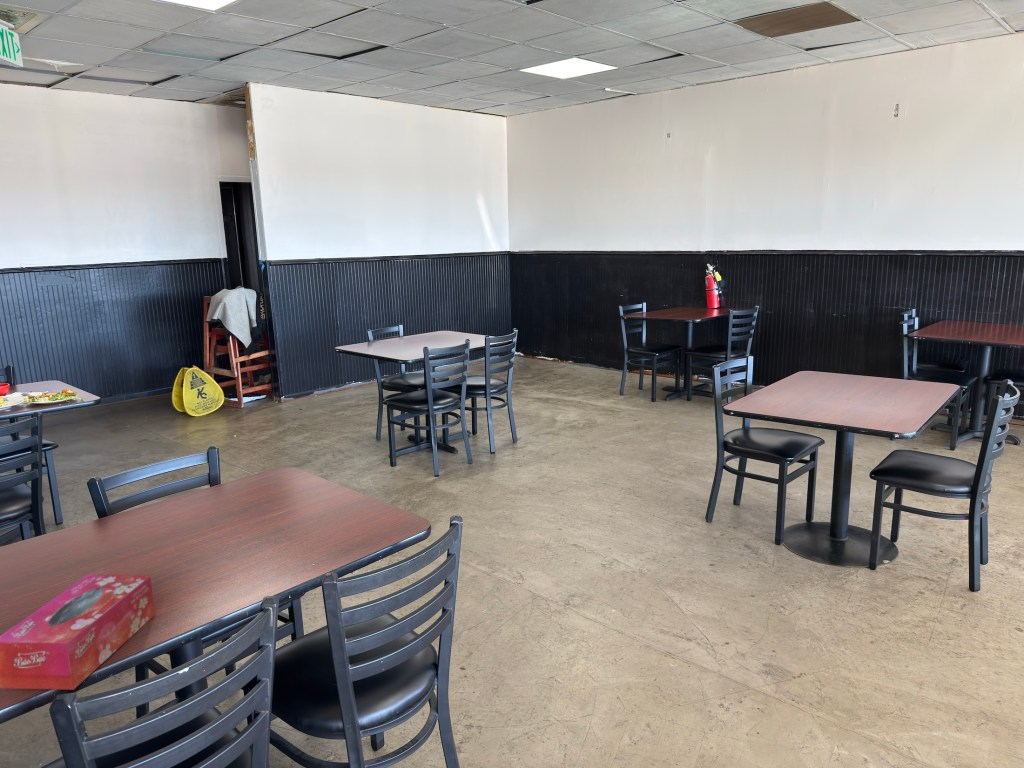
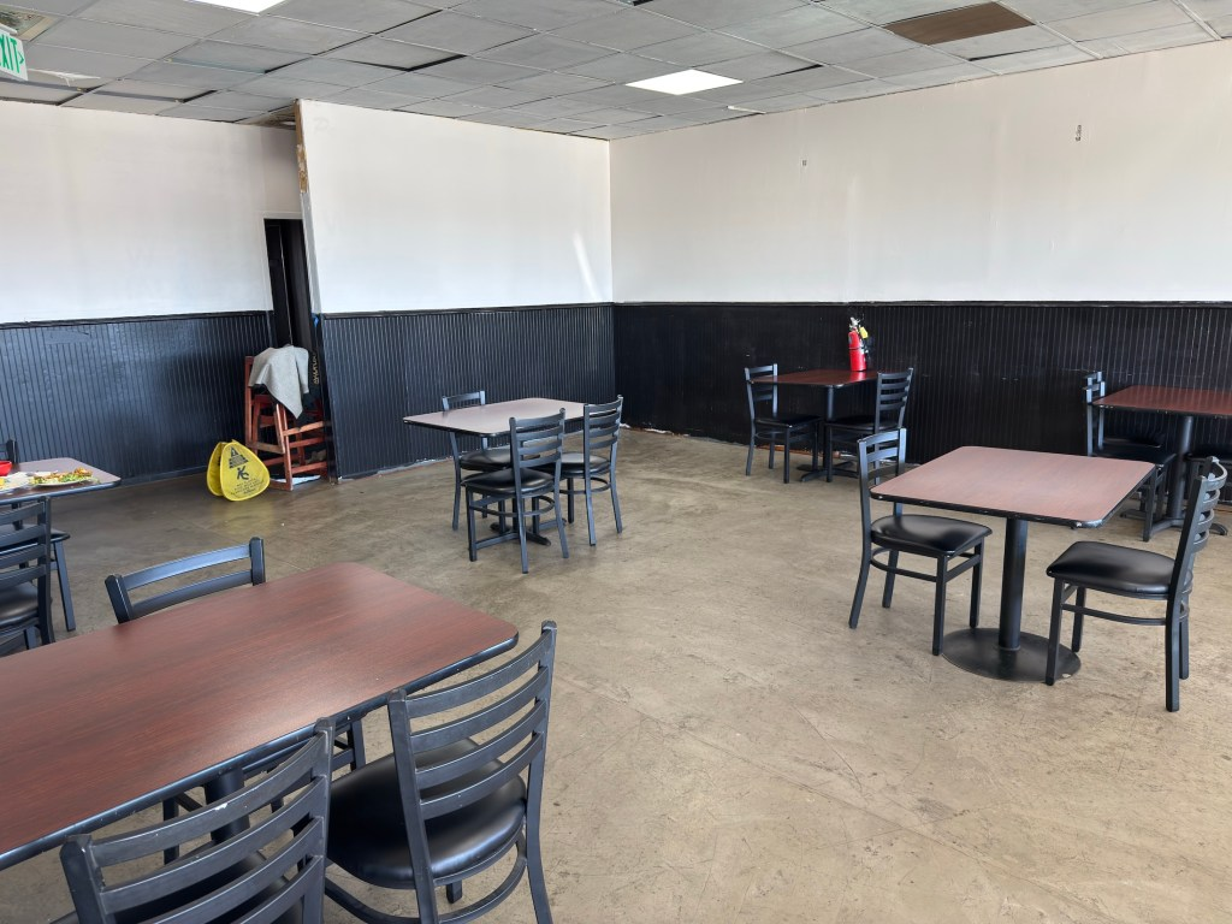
- tissue box [0,574,156,691]
